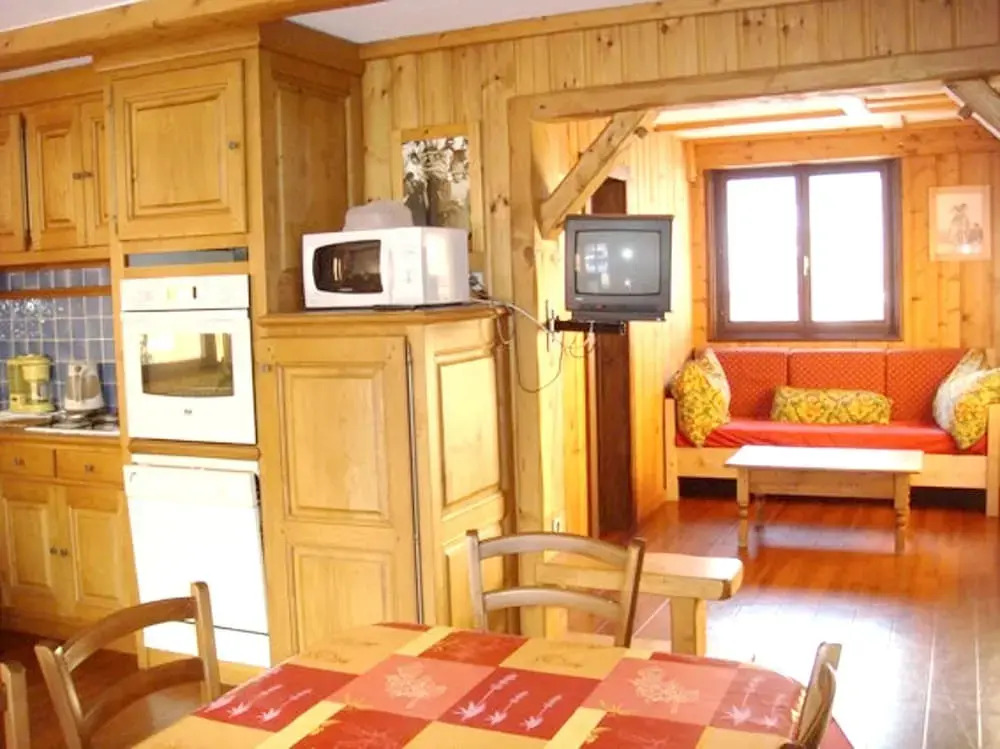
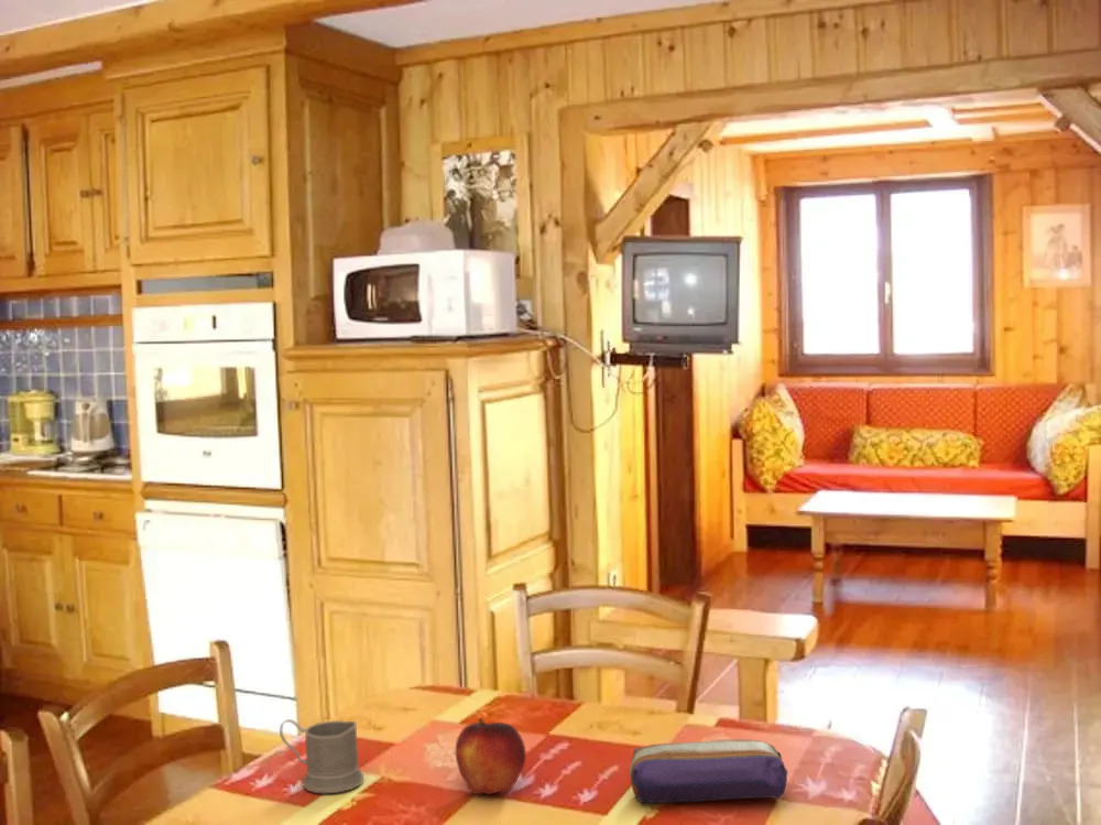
+ fruit [455,716,527,795]
+ pencil case [629,738,788,804]
+ mug [279,718,364,794]
